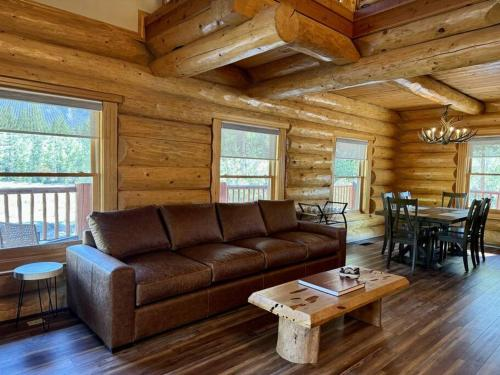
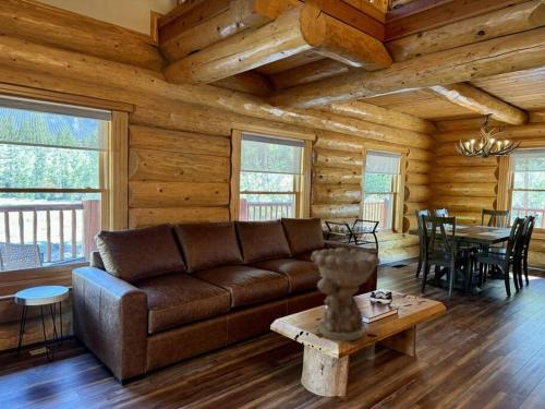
+ decorative bowl [311,246,382,342]
